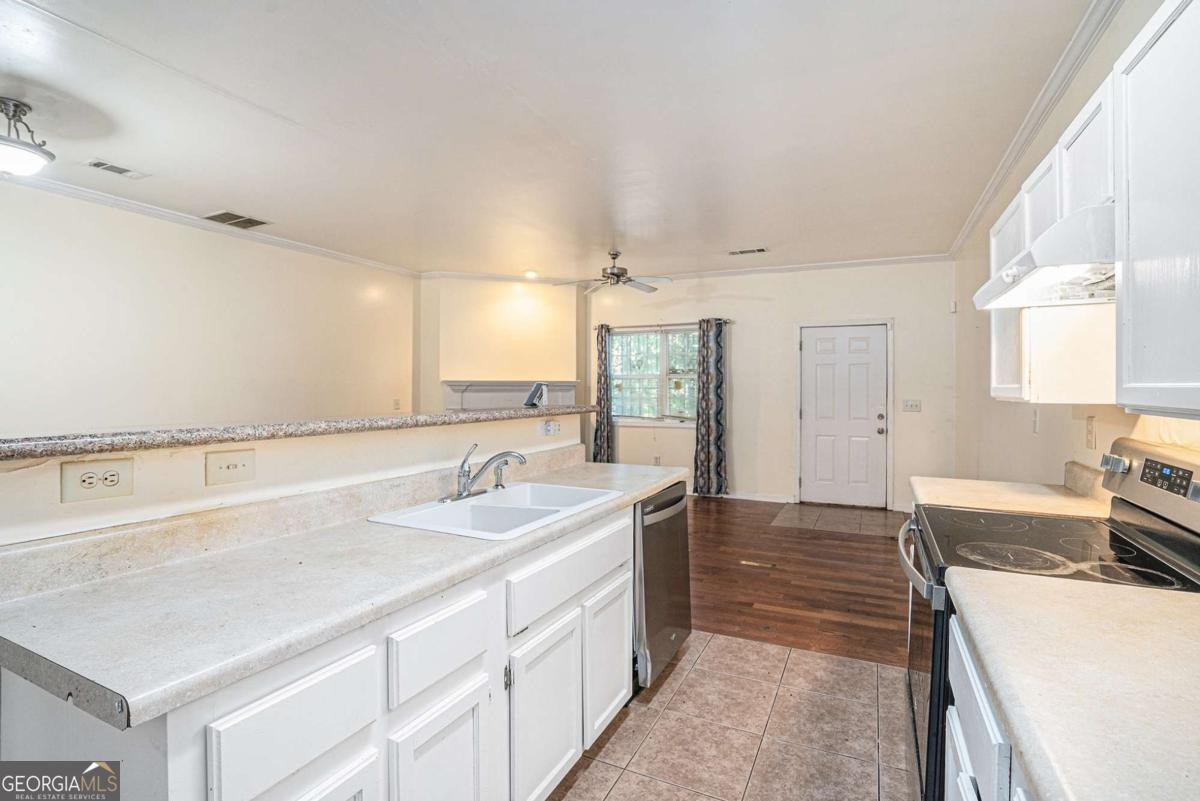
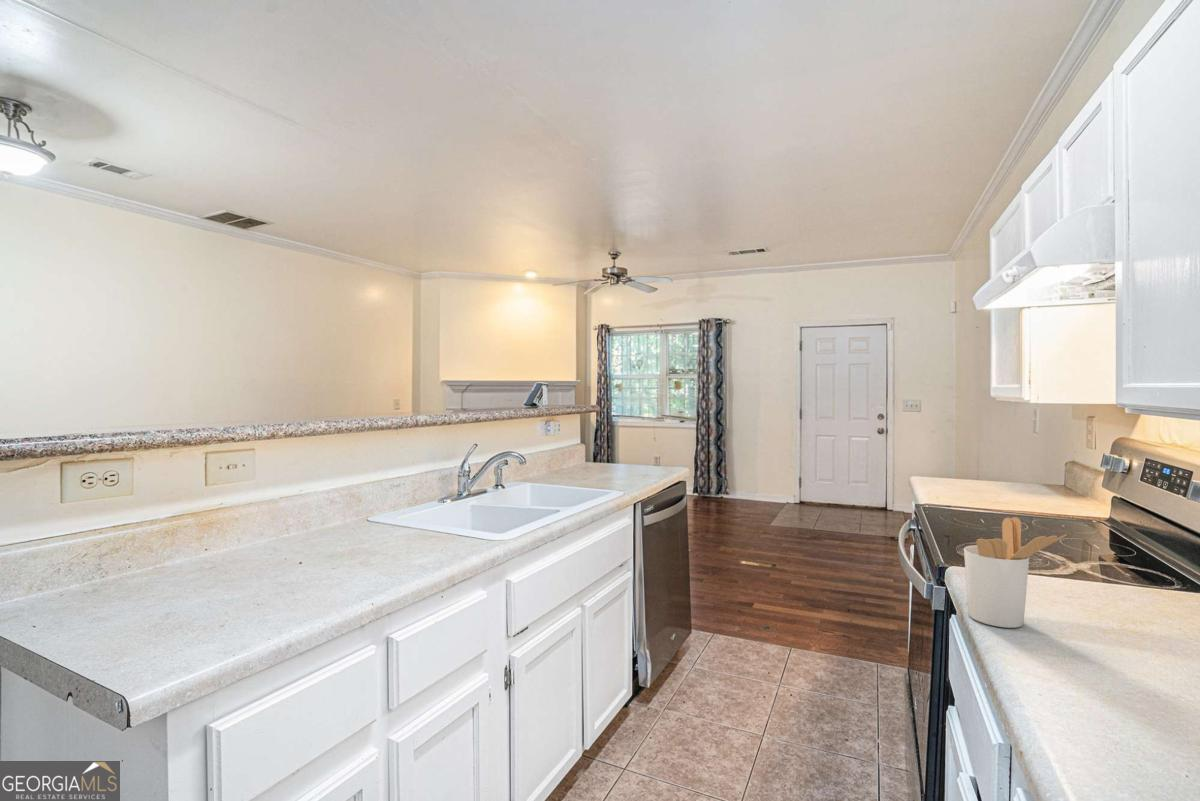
+ utensil holder [963,516,1068,629]
